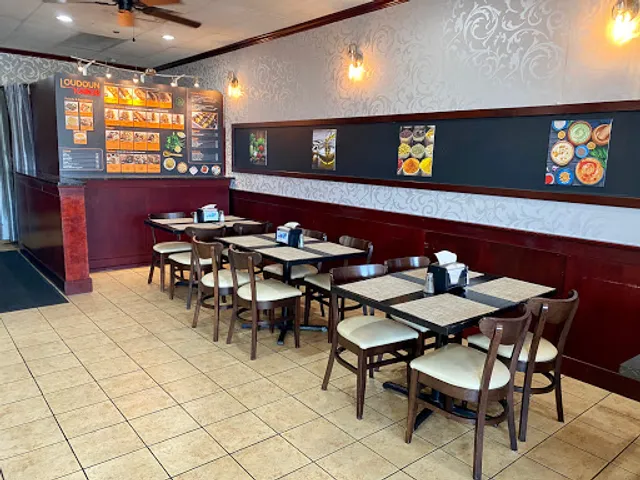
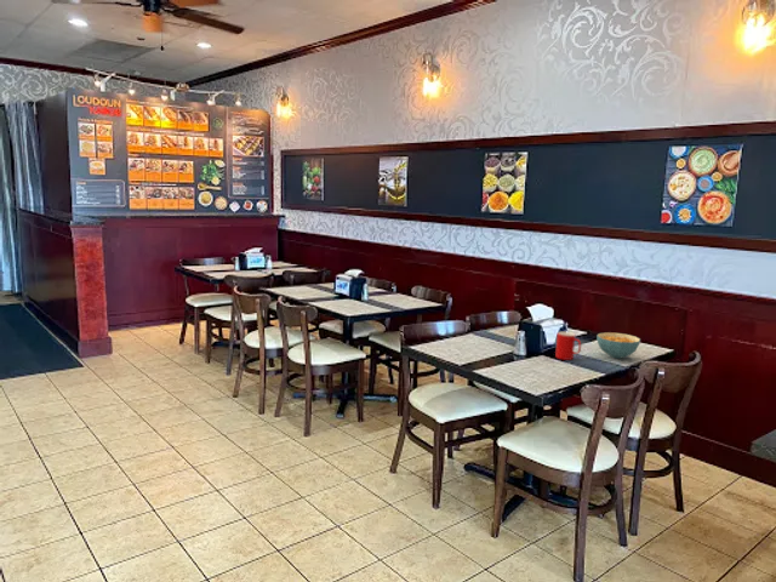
+ cup [554,331,582,361]
+ cereal bowl [595,331,641,360]
